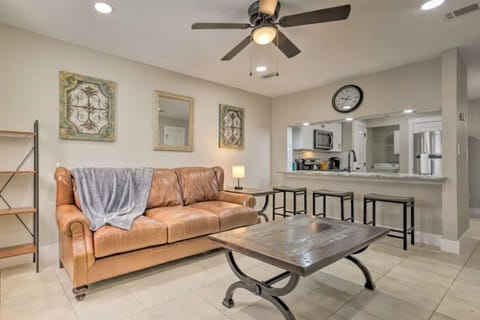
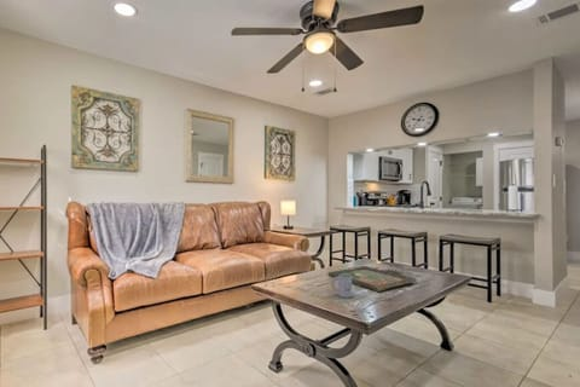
+ decorative tray [327,265,418,293]
+ mug [330,275,353,299]
